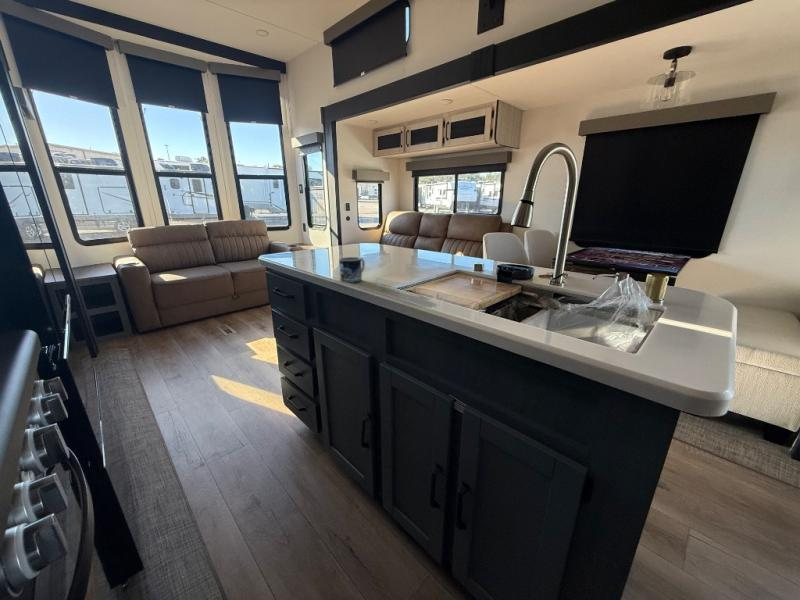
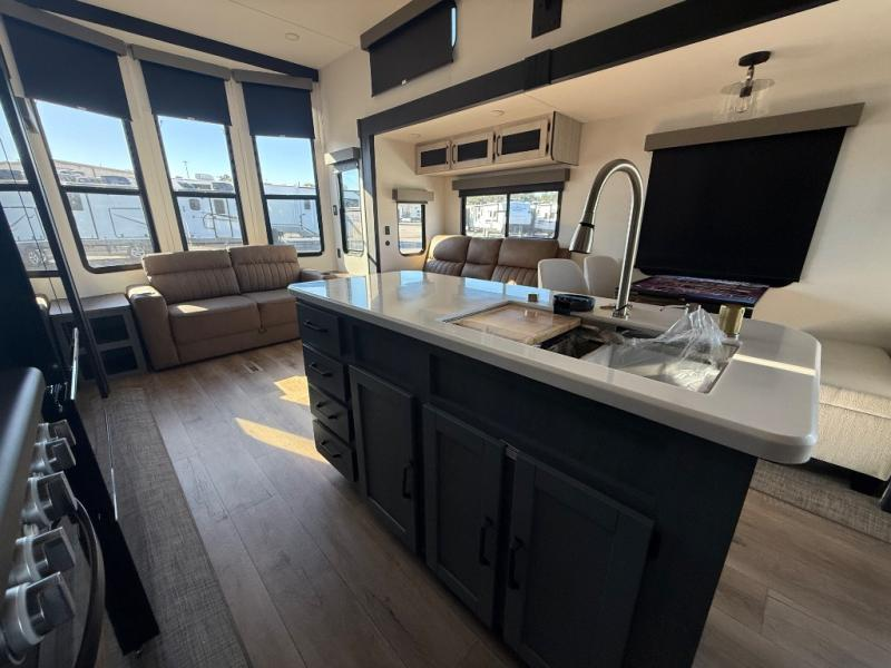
- mug [338,256,366,284]
